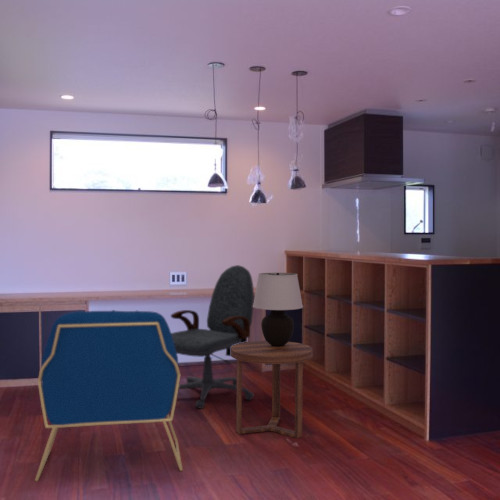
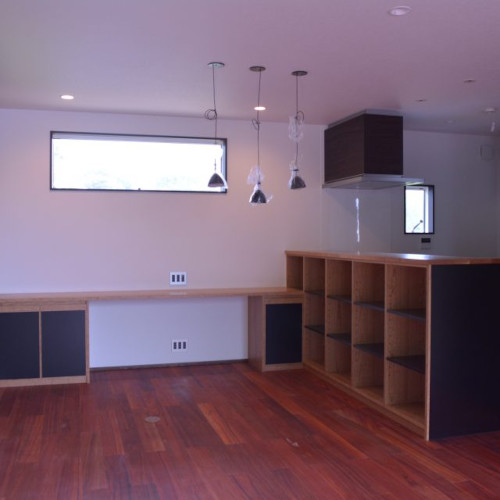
- office chair [170,264,255,410]
- table lamp [253,272,304,347]
- armchair [34,309,184,482]
- side table [230,340,314,439]
